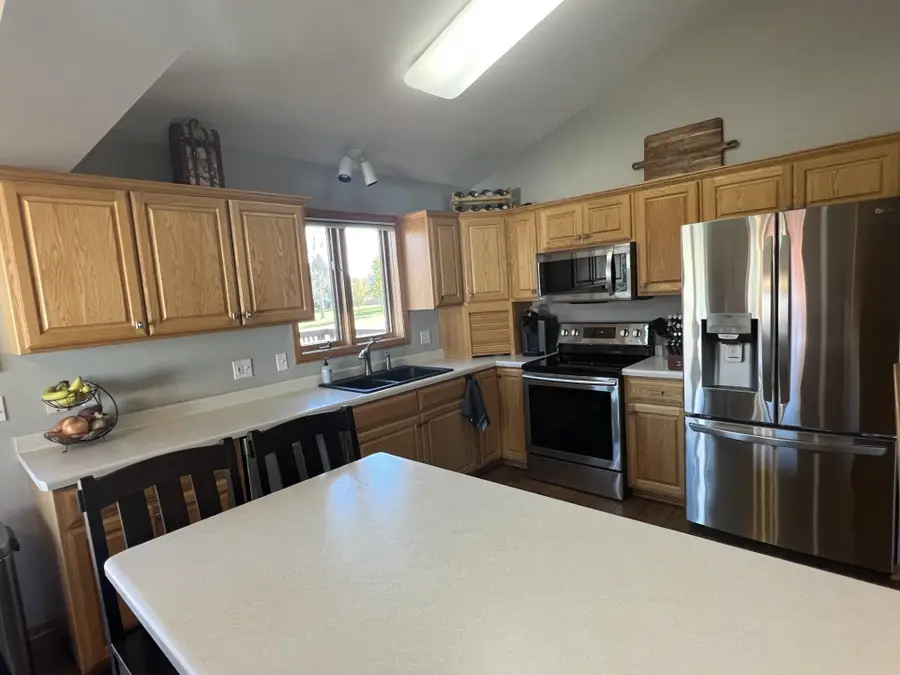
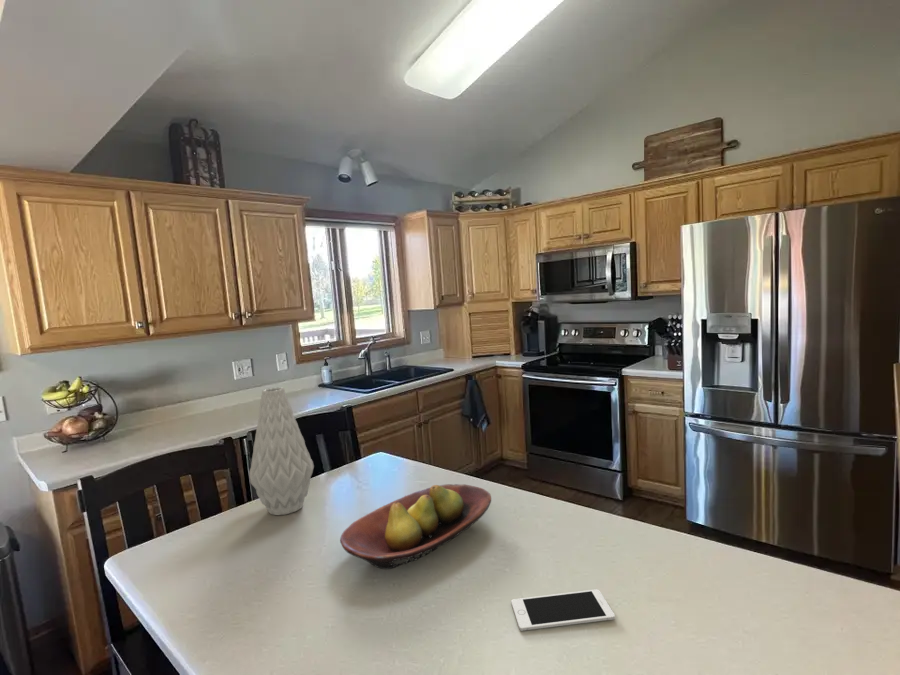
+ fruit bowl [339,483,492,570]
+ cell phone [510,588,616,632]
+ vase [248,386,315,516]
